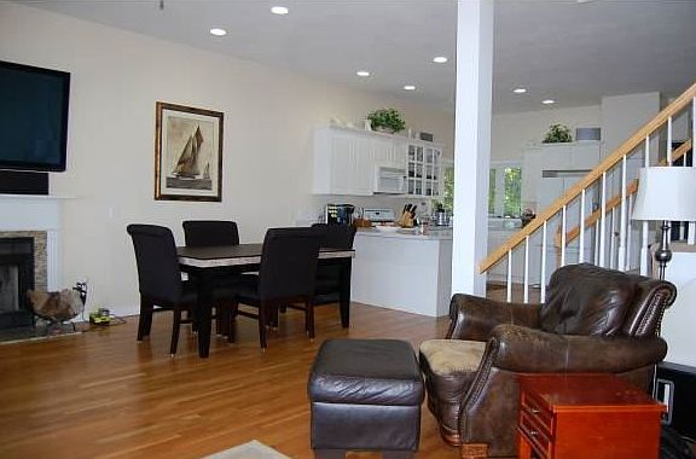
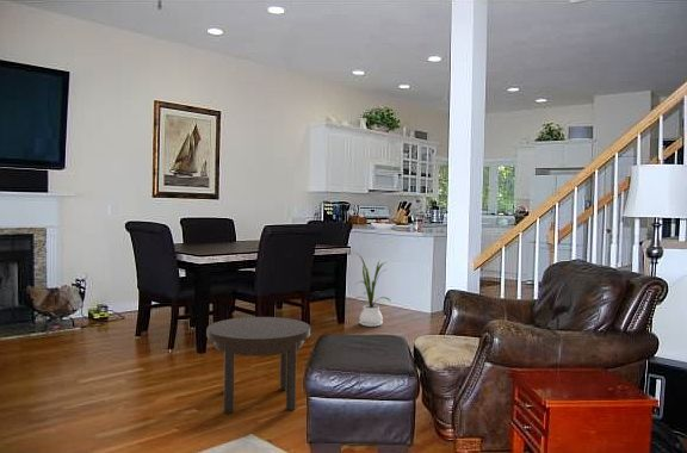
+ house plant [352,250,391,328]
+ side table [205,316,311,415]
